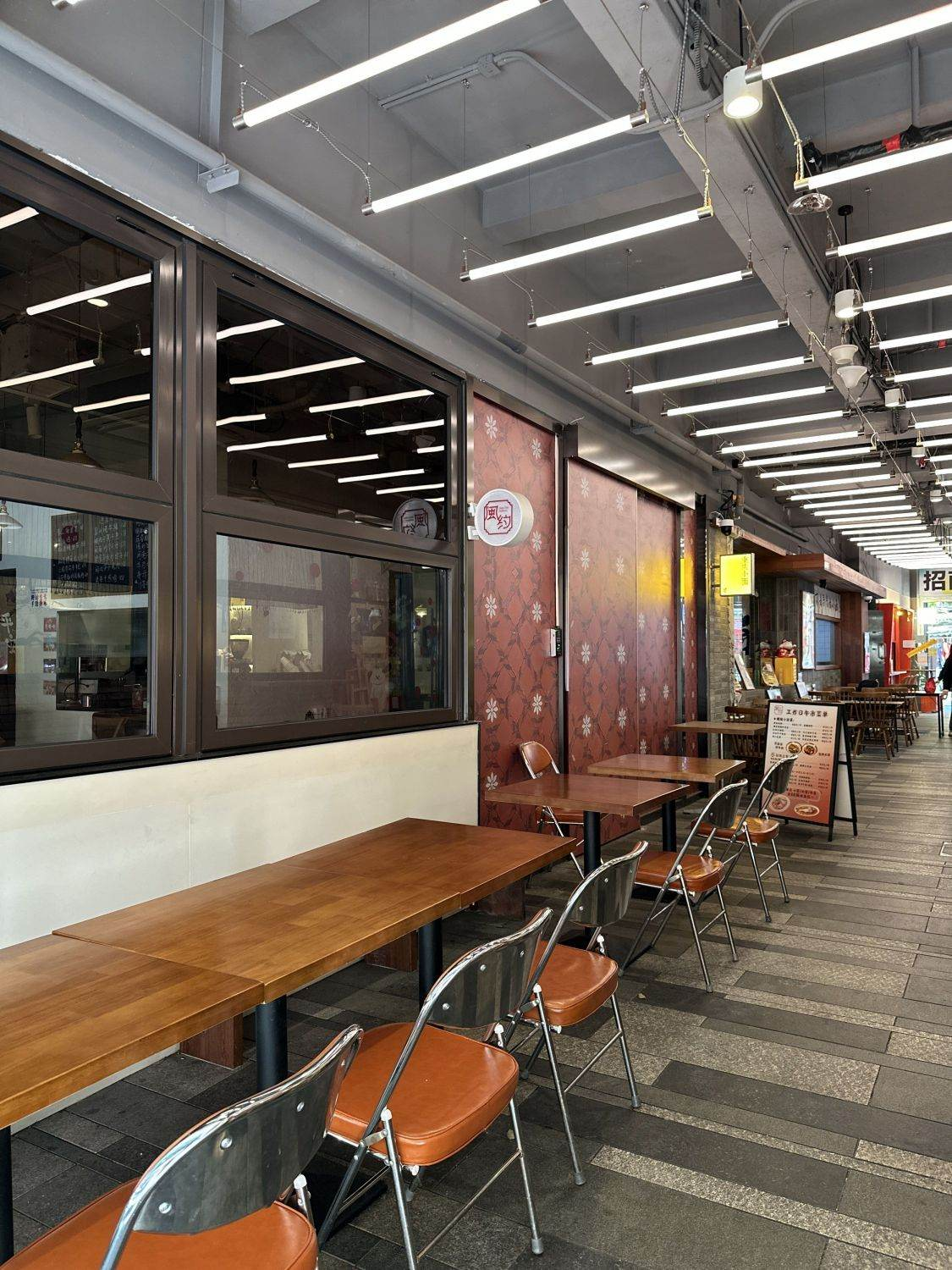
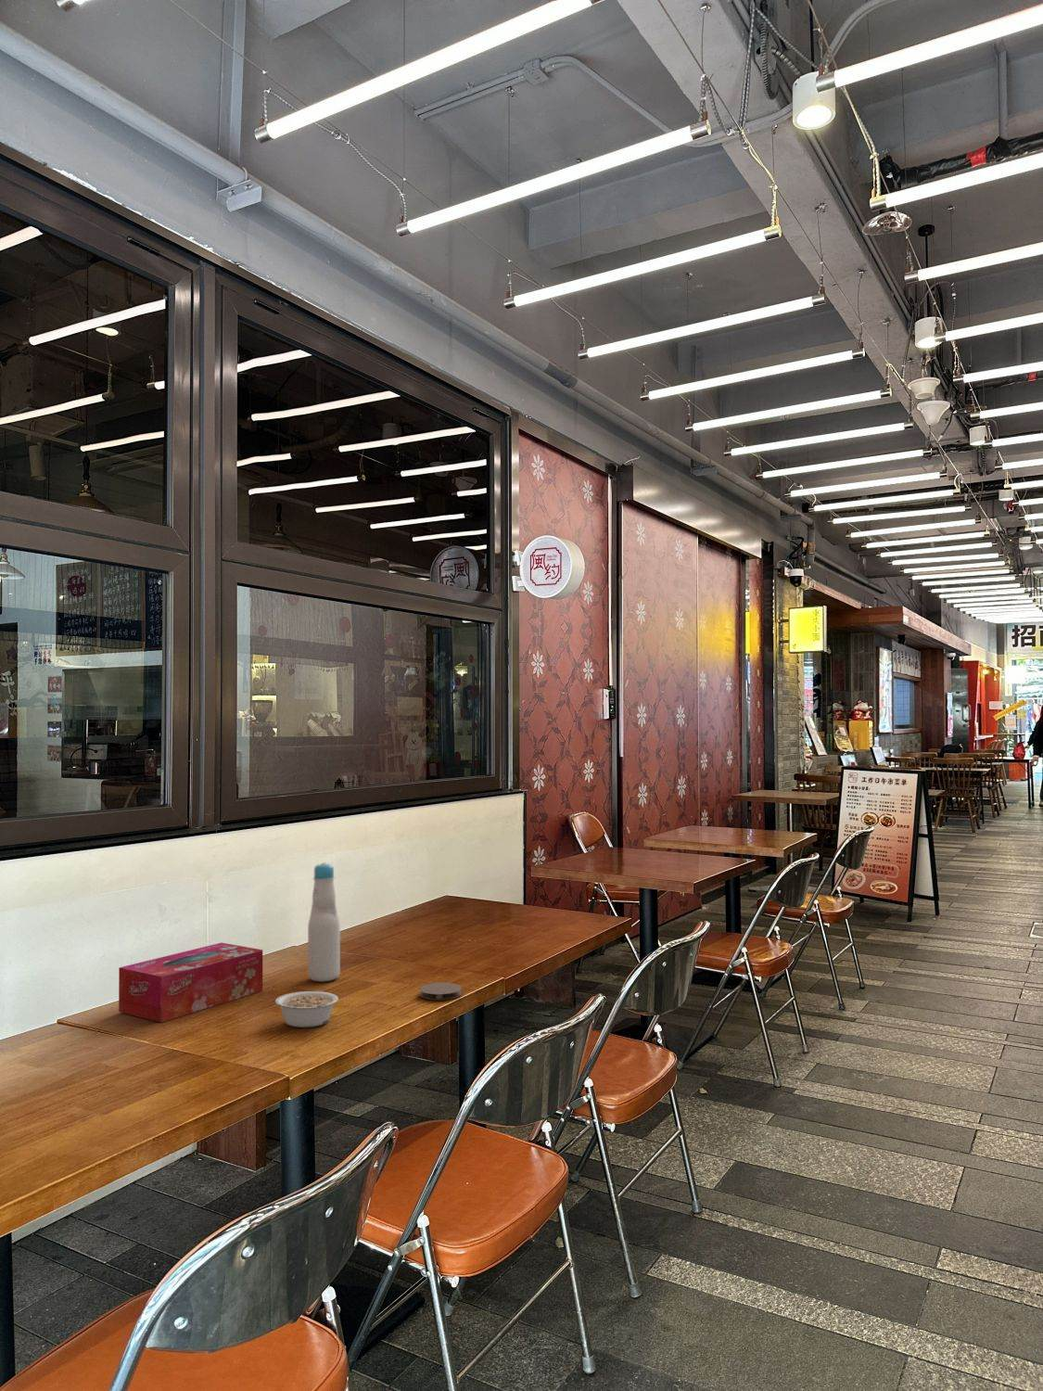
+ bottle [307,862,341,982]
+ coaster [419,982,462,1001]
+ legume [274,990,340,1028]
+ tissue box [117,942,263,1023]
